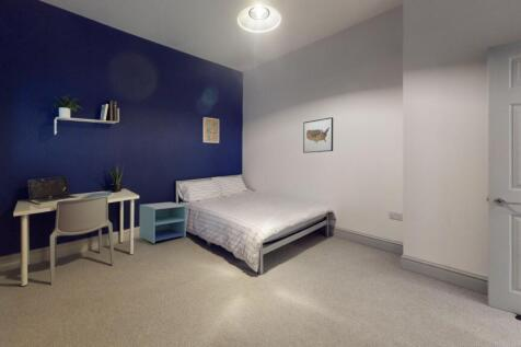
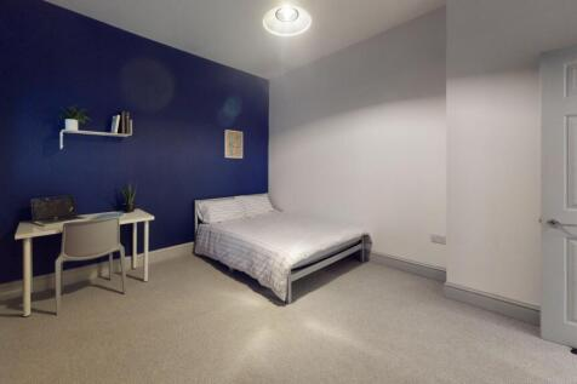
- nightstand [138,201,187,244]
- wall art [302,116,334,154]
